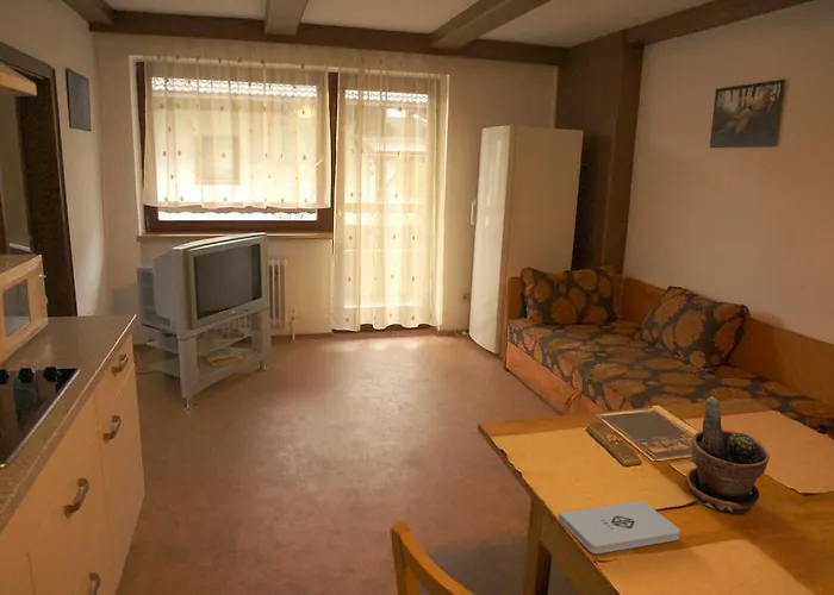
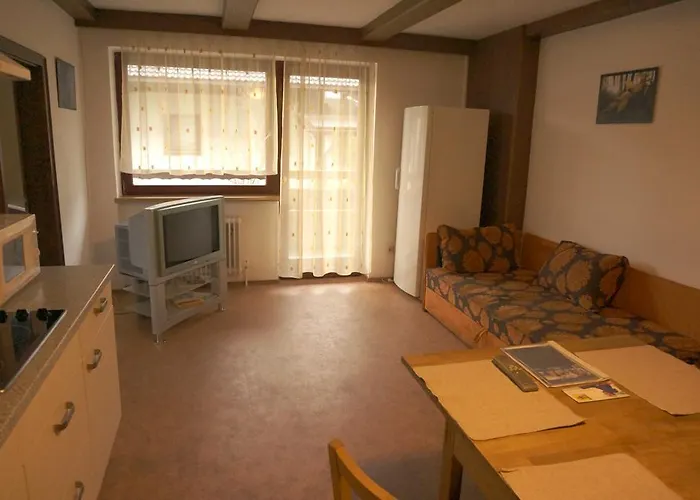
- notepad [558,500,681,555]
- potted plant [684,395,771,515]
